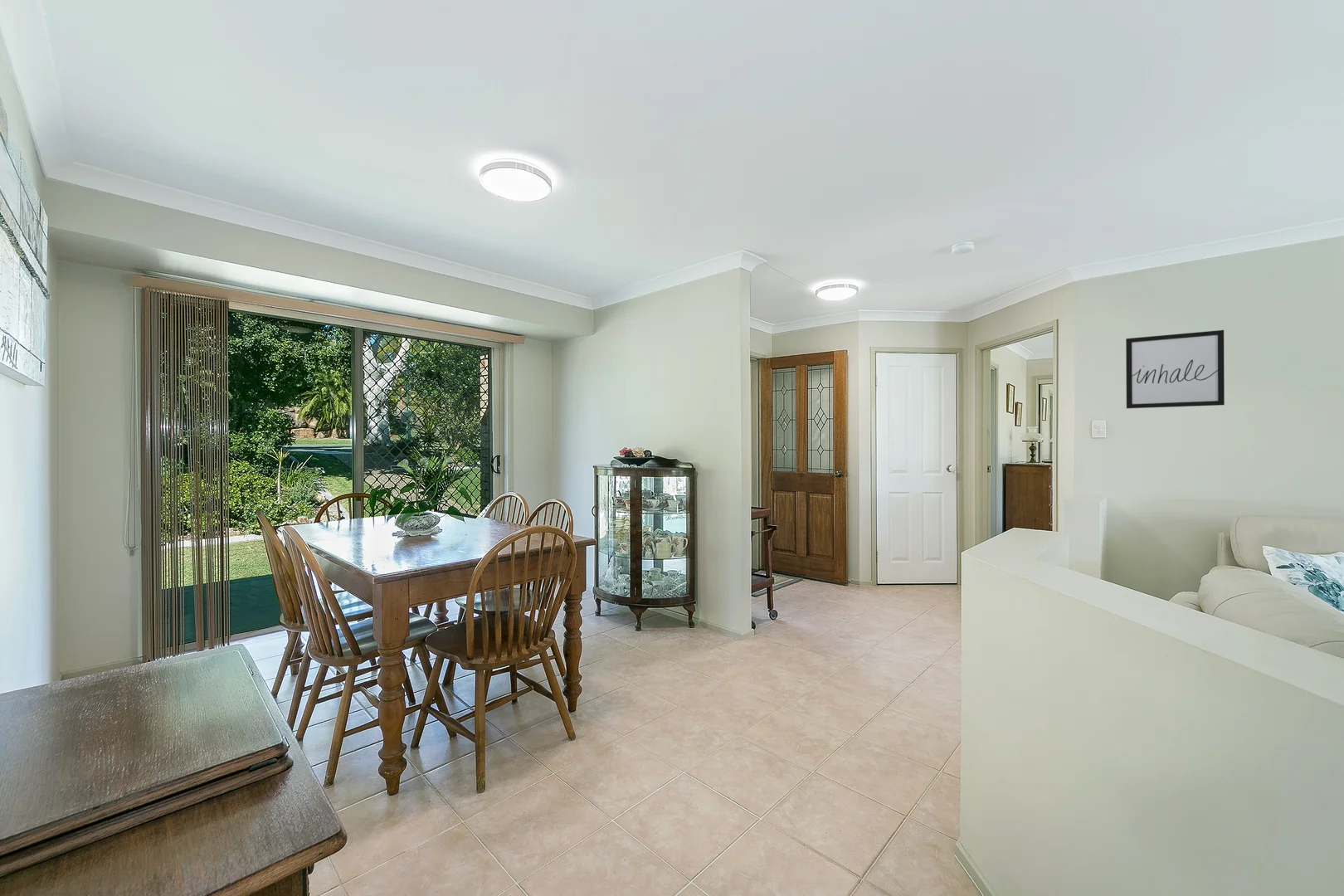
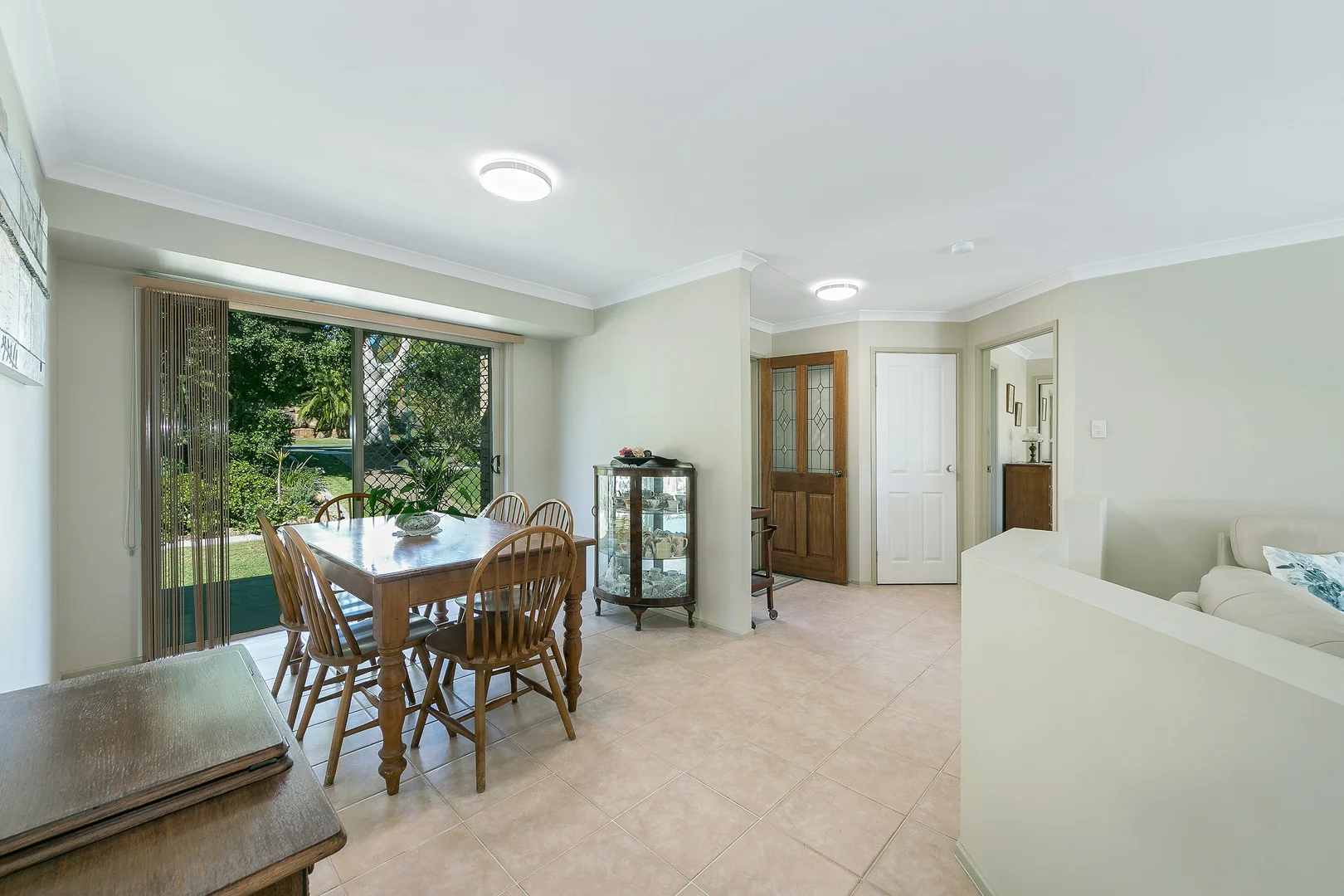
- wall art [1125,329,1225,409]
